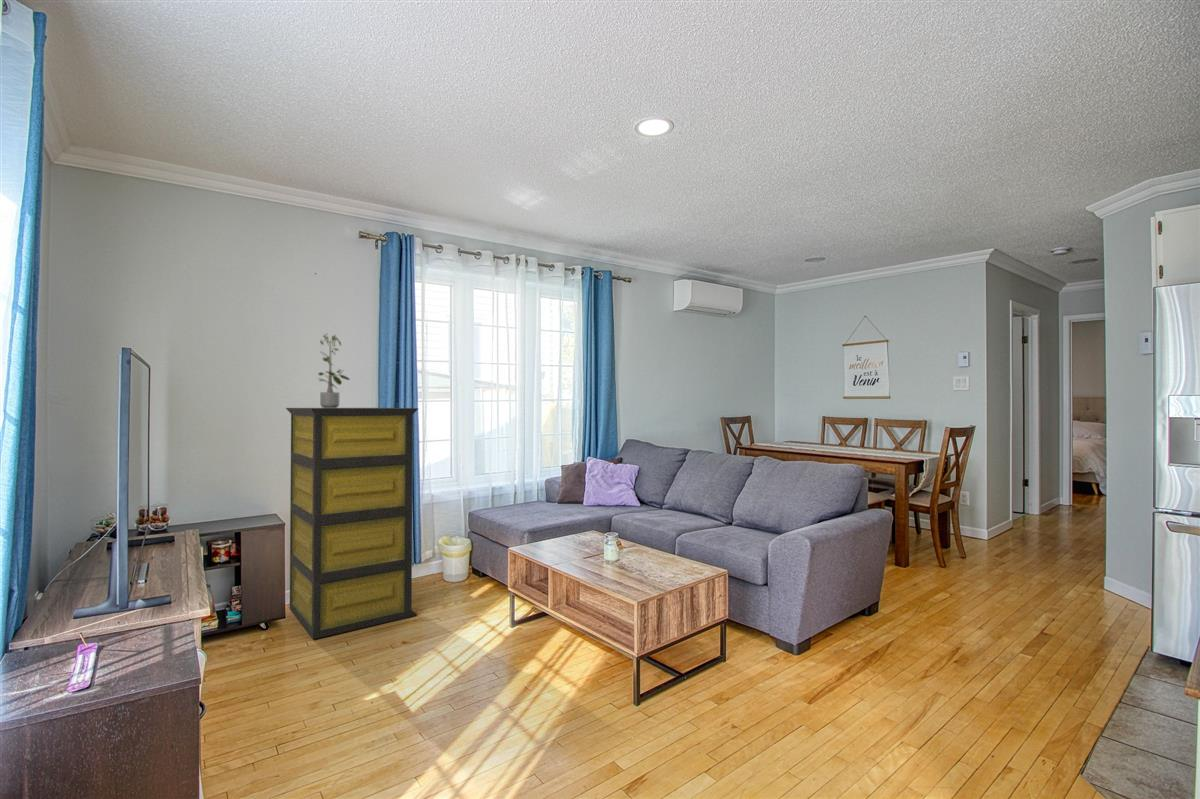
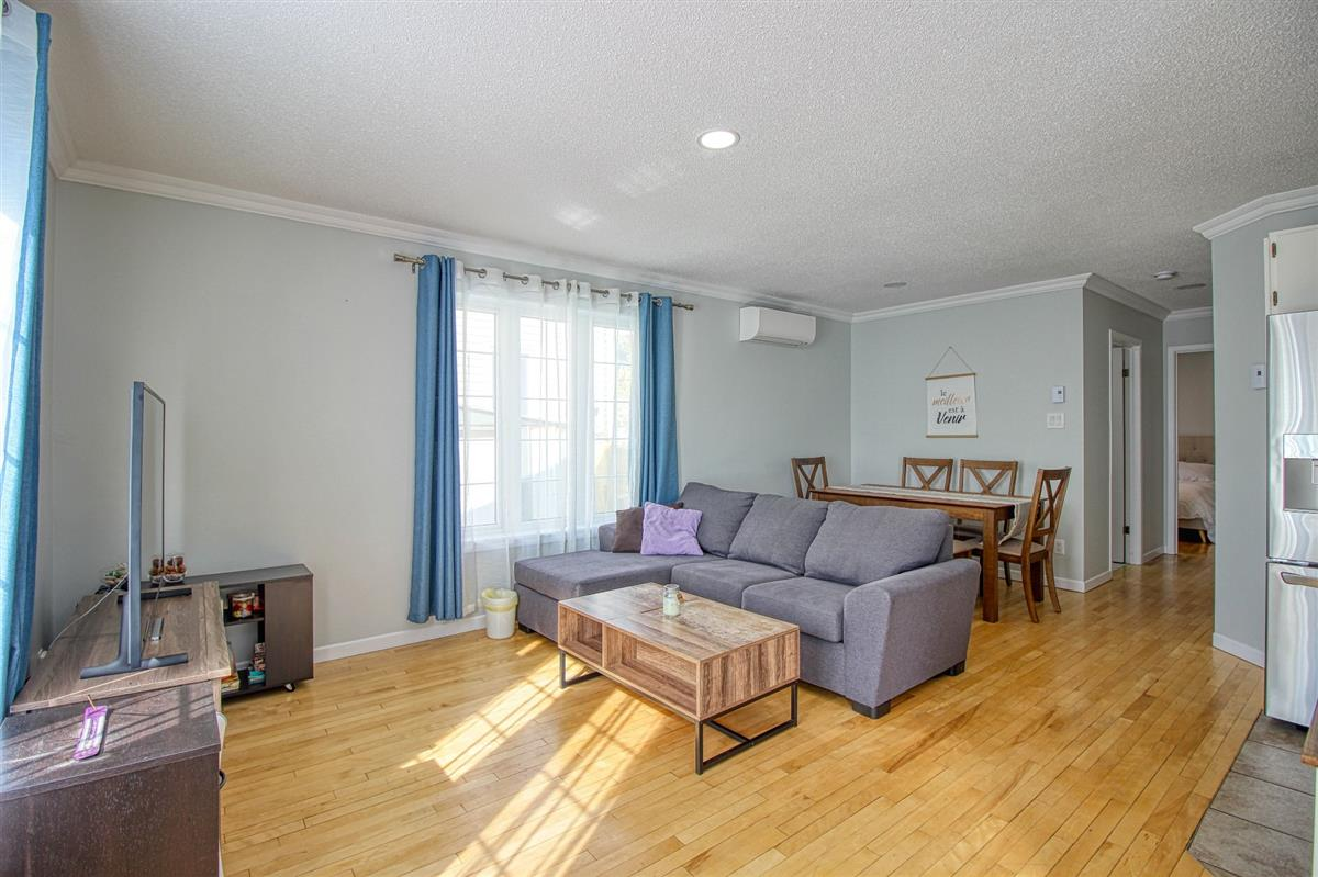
- potted plant [316,332,351,408]
- bookshelf [285,407,420,640]
